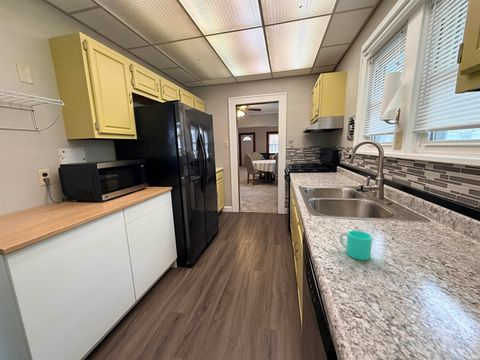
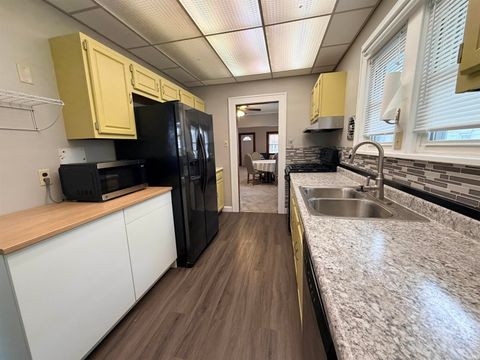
- cup [338,229,373,261]
